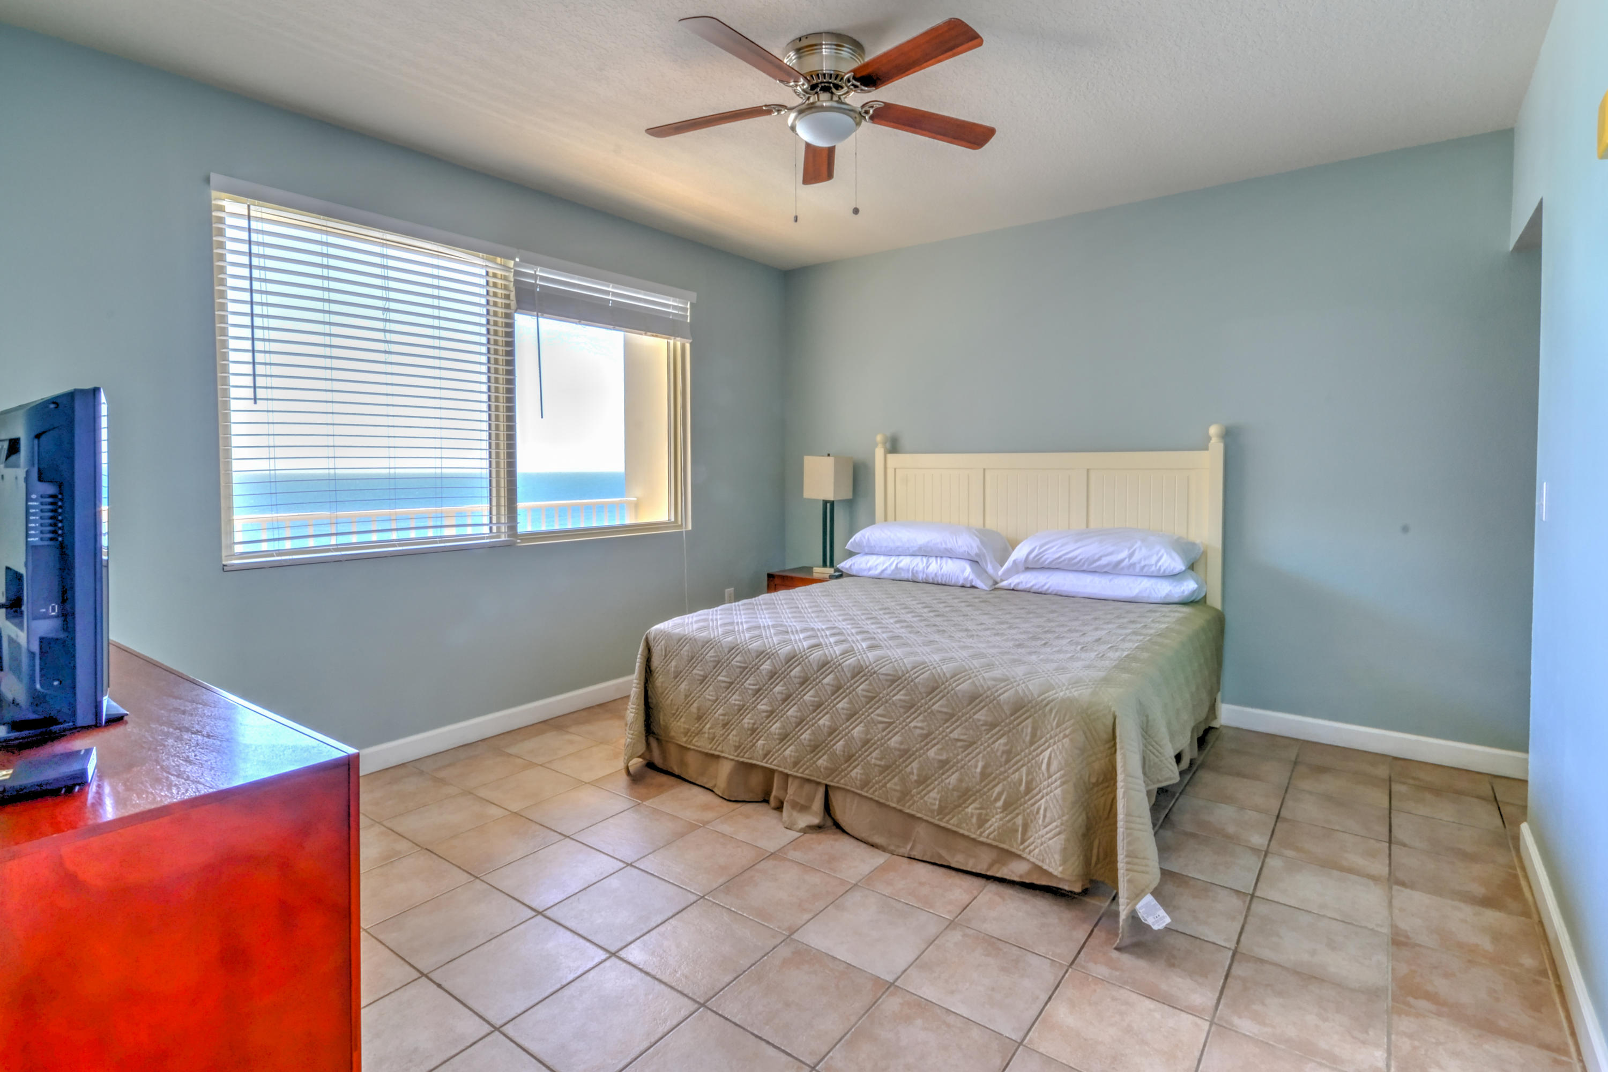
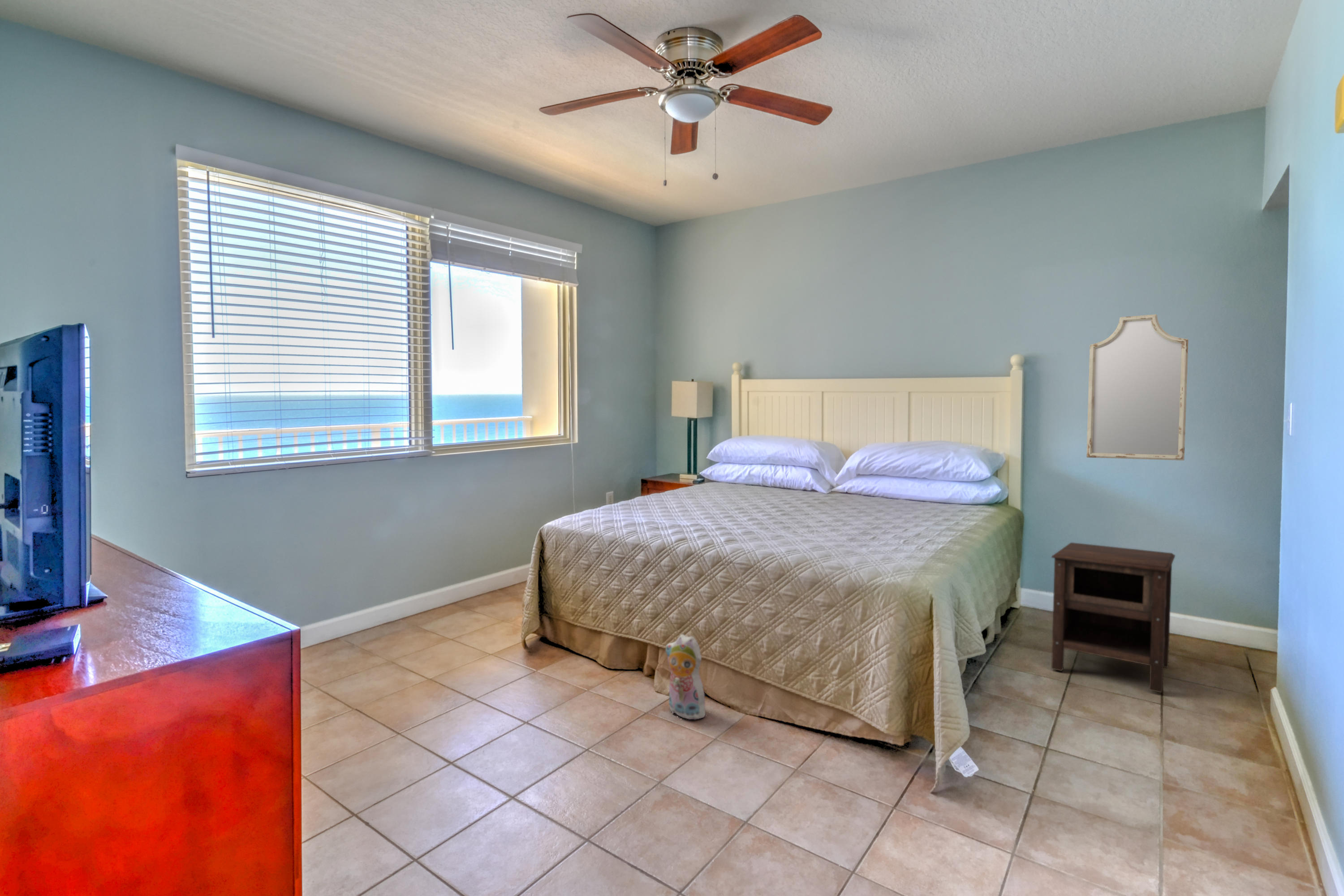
+ nightstand [1051,542,1176,693]
+ home mirror [1086,314,1189,461]
+ plush toy [665,634,711,720]
